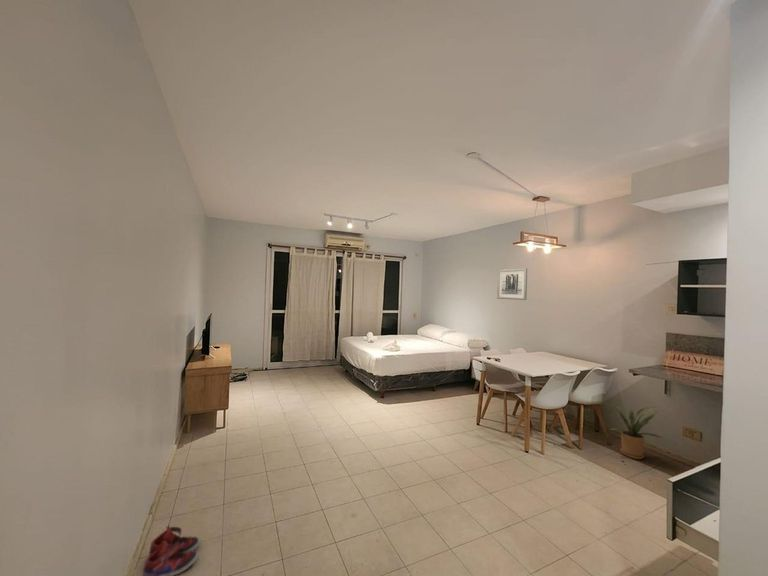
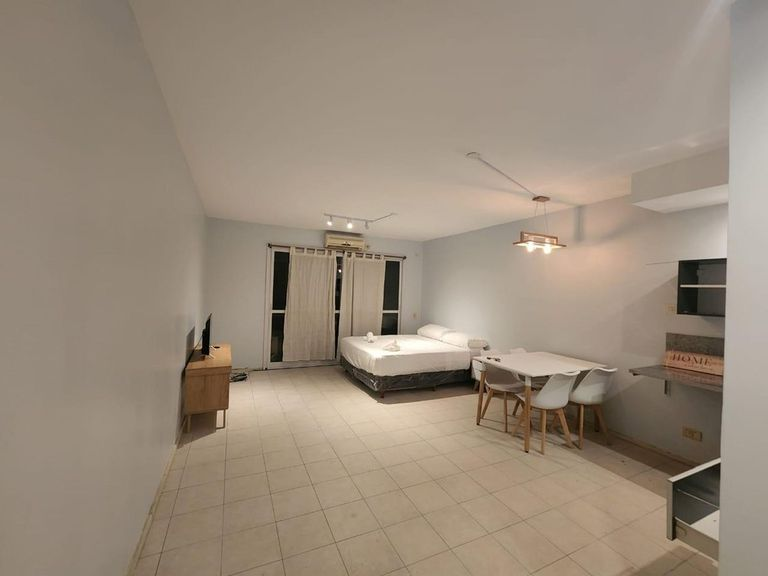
- wall art [496,267,528,301]
- shoe [142,525,201,576]
- house plant [601,401,665,460]
